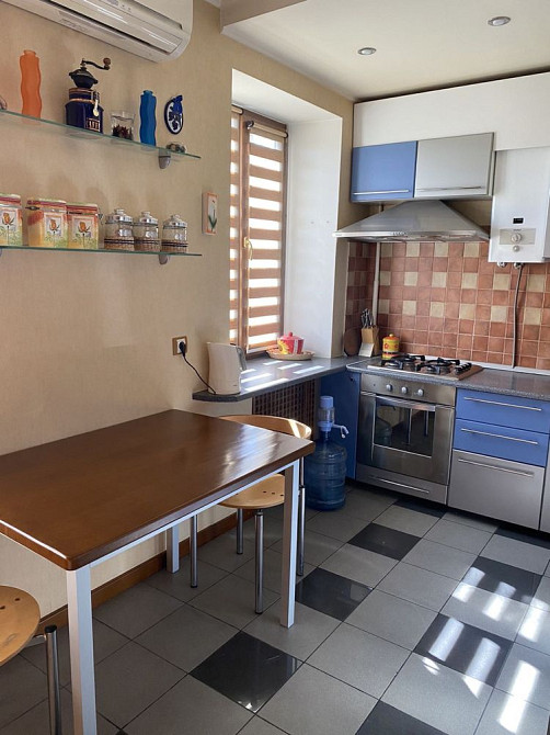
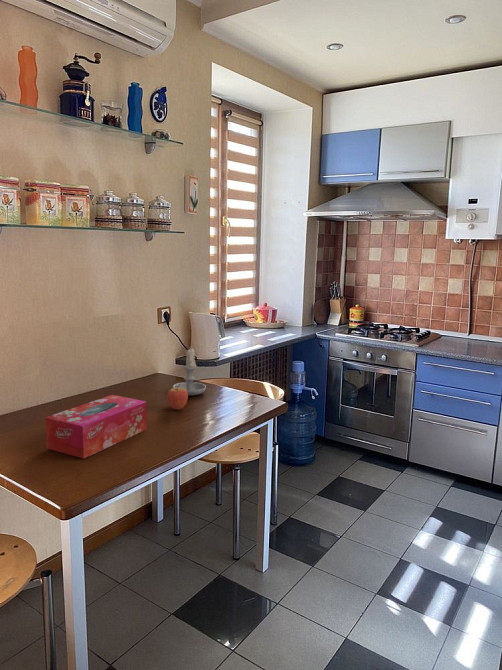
+ tissue box [45,394,147,459]
+ candle [172,347,207,397]
+ fruit [166,384,189,411]
